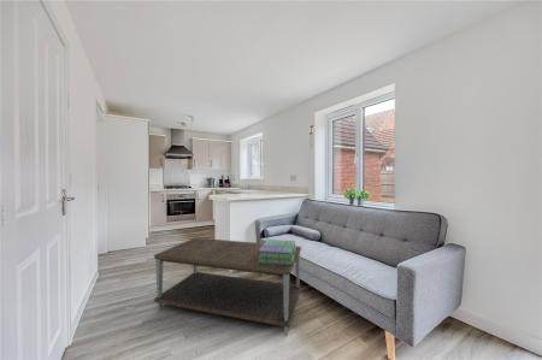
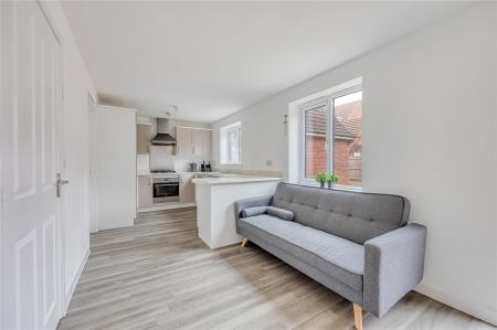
- stack of books [258,238,296,265]
- coffee table [153,236,302,337]
